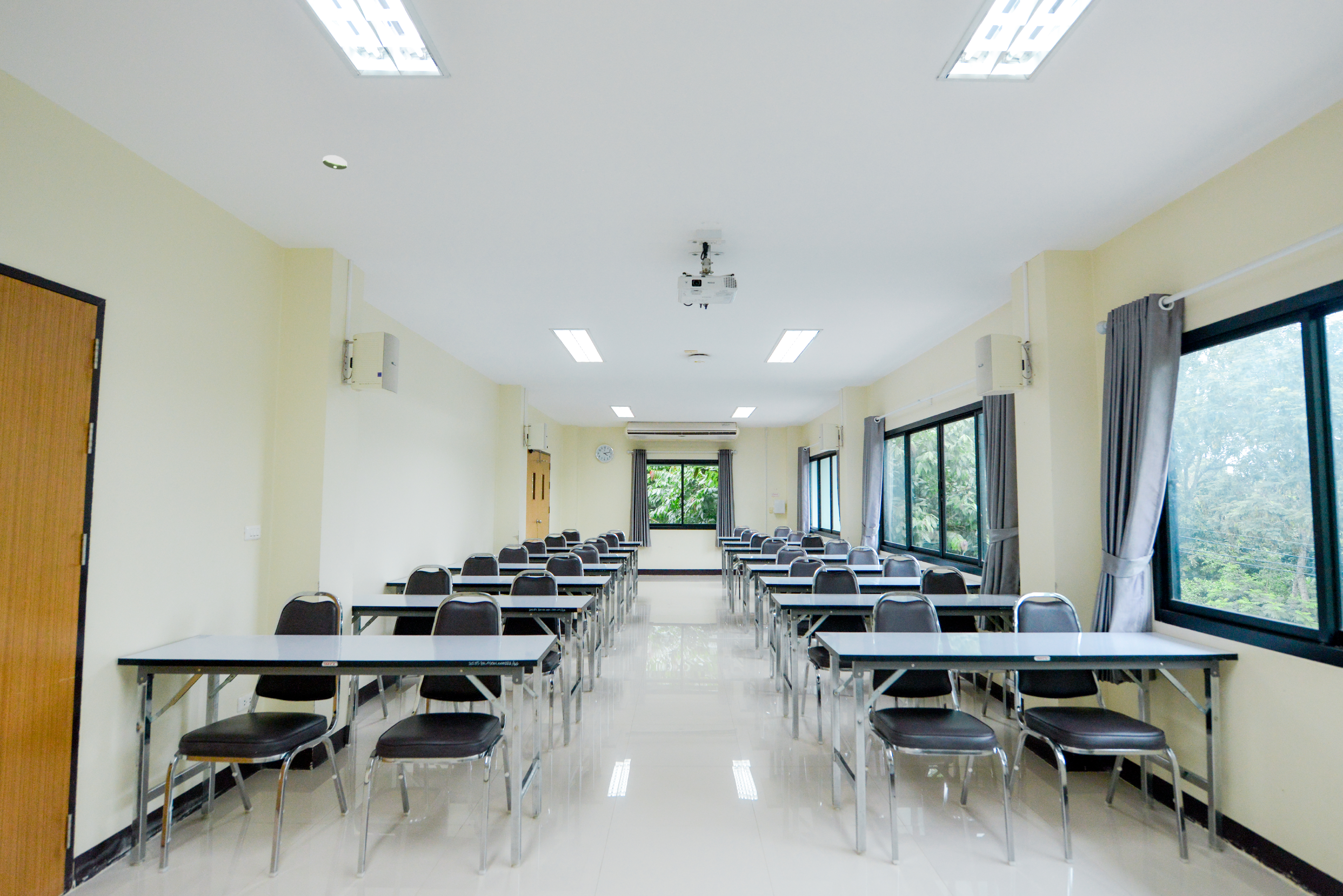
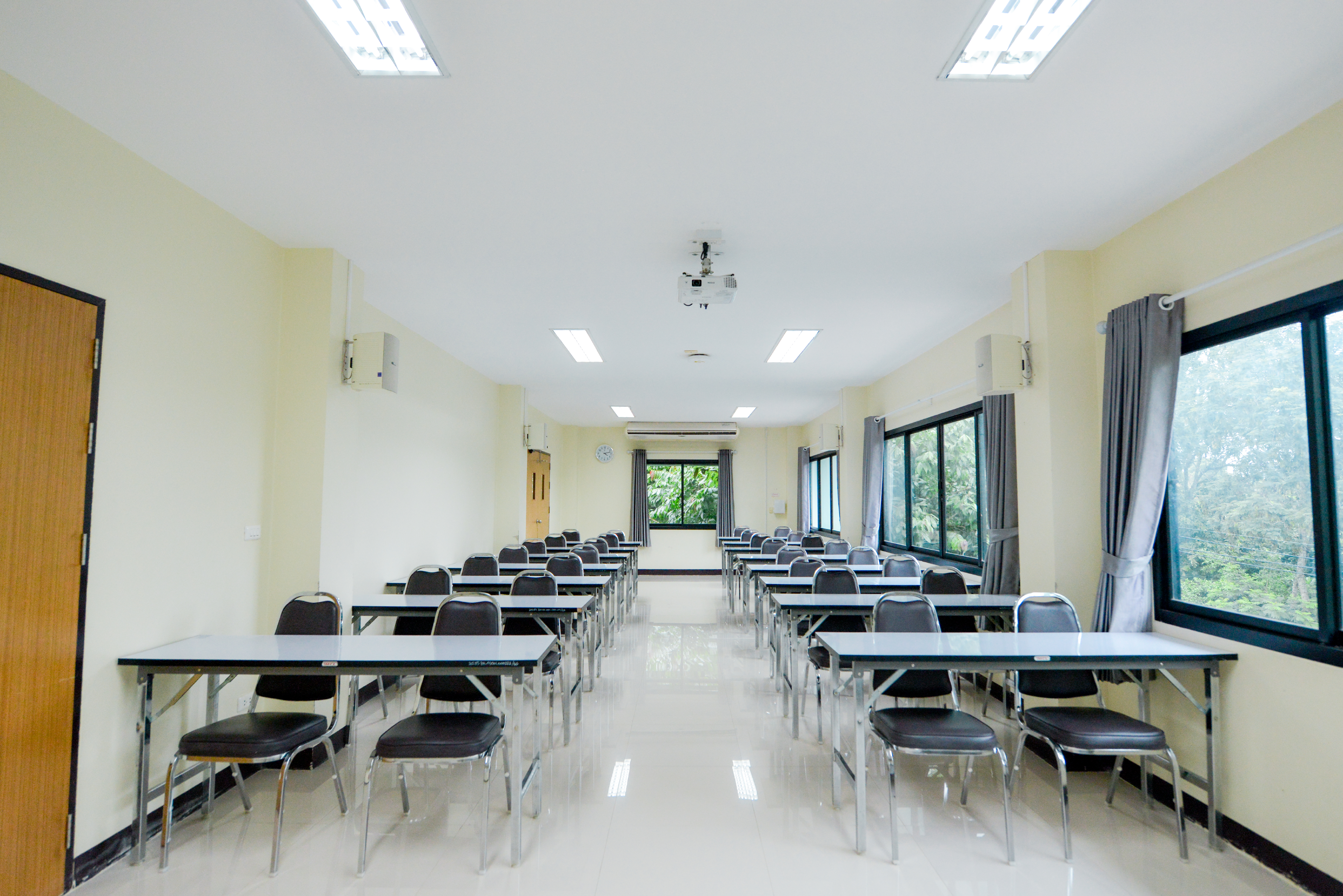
- smoke detector [322,155,348,170]
